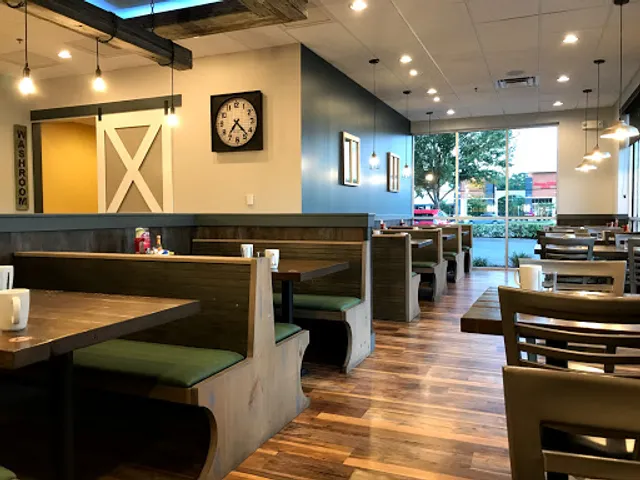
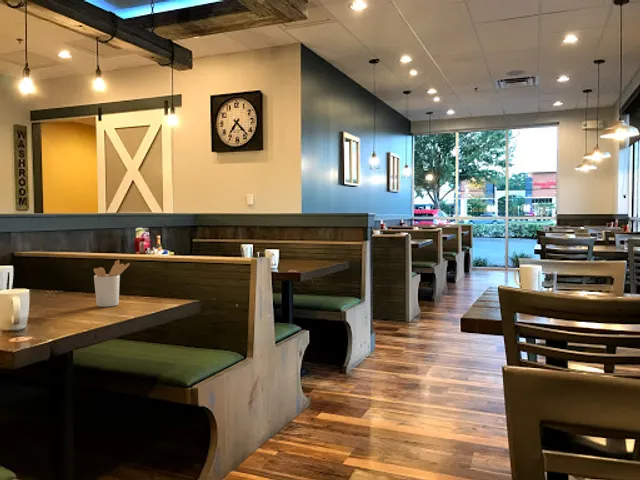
+ utensil holder [93,259,131,308]
